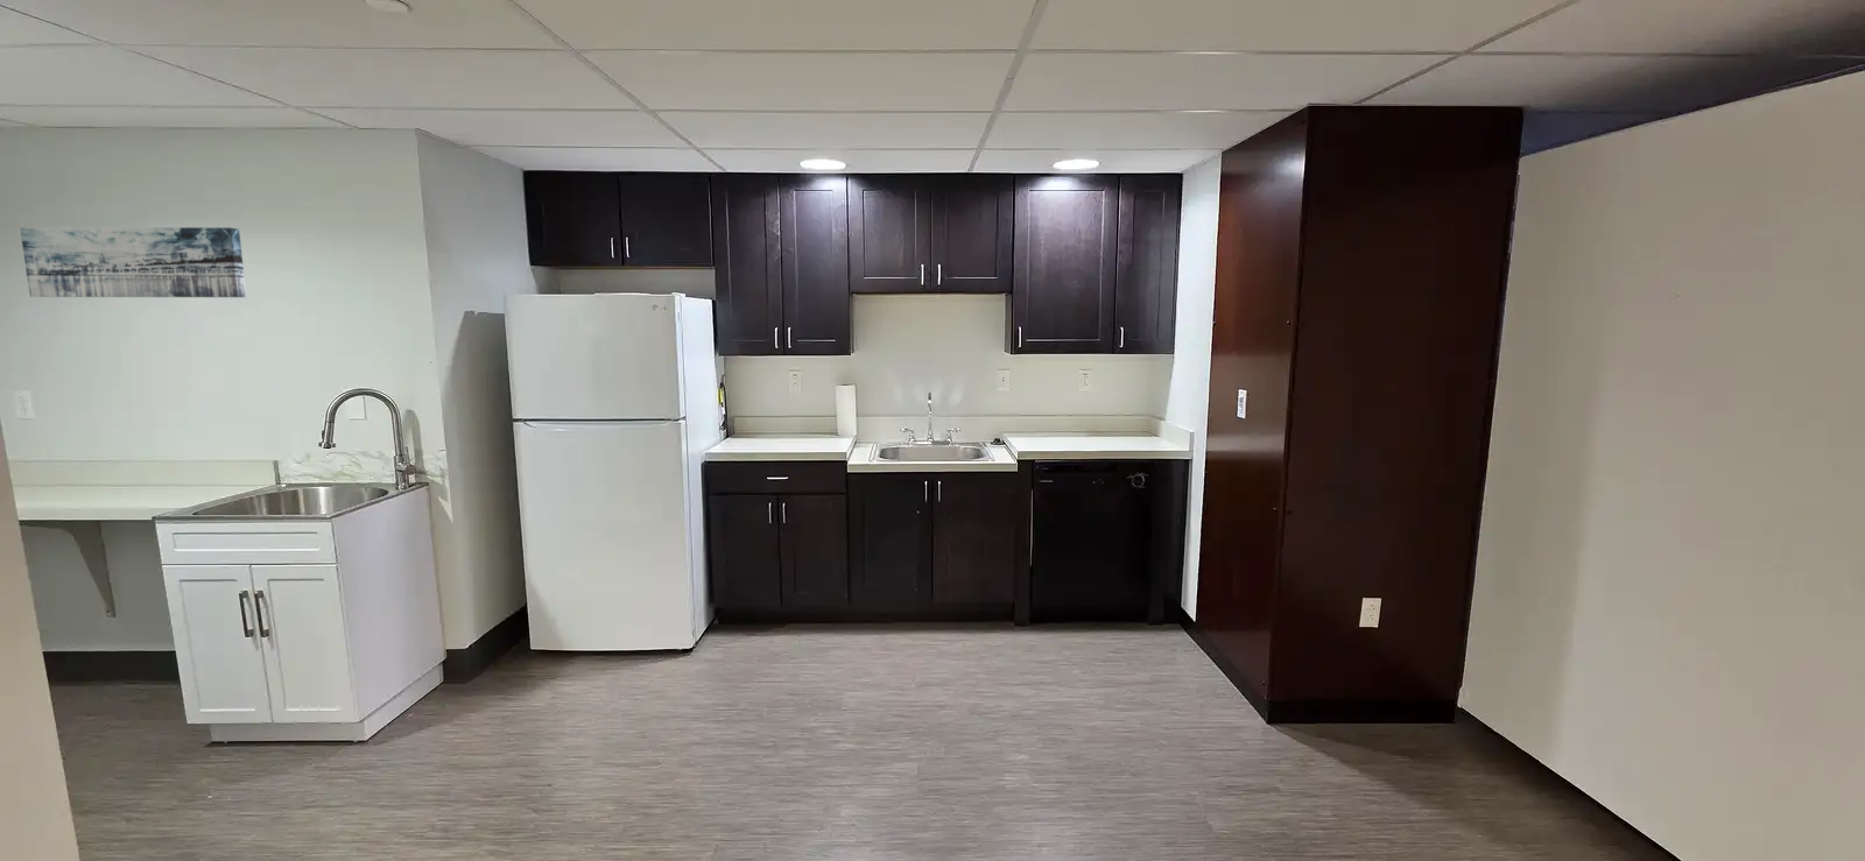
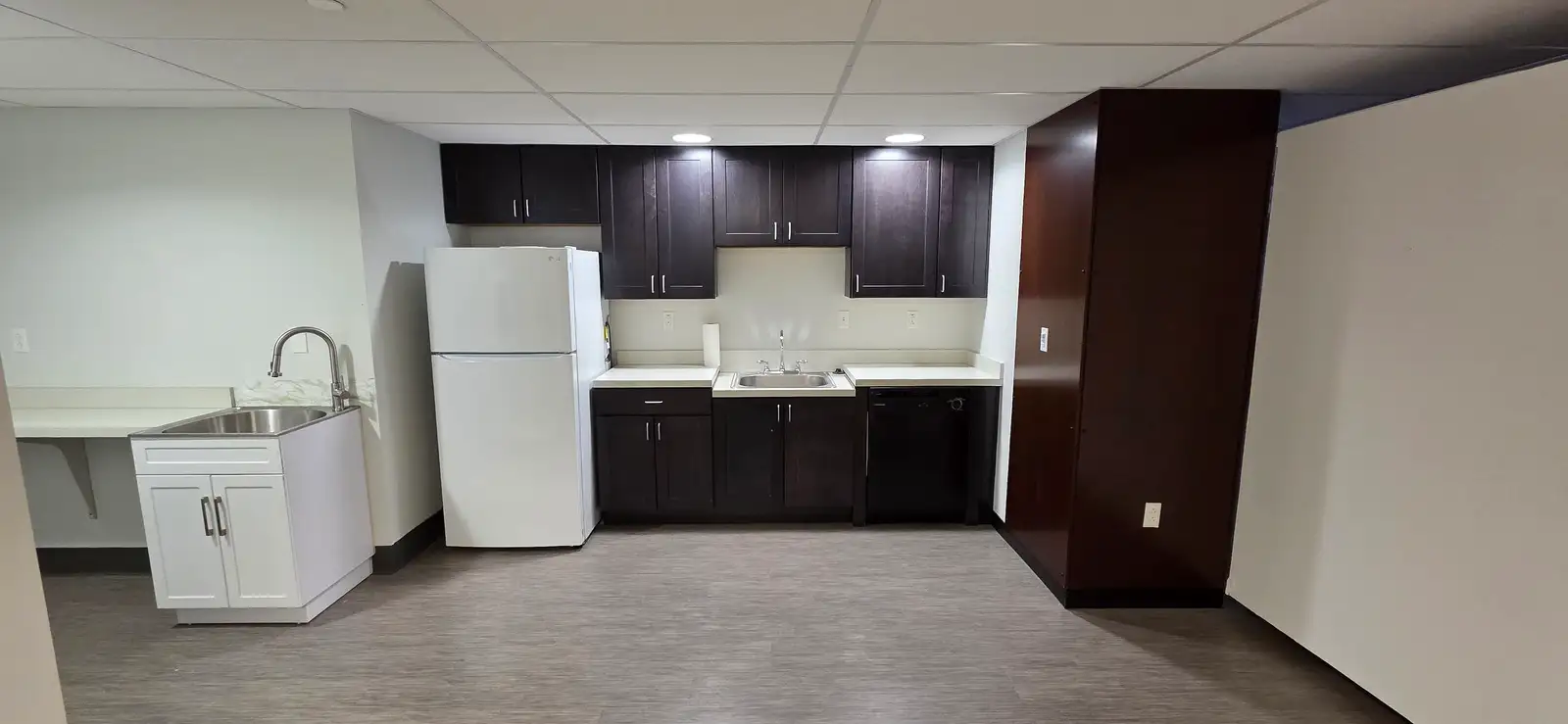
- wall art [19,226,247,298]
